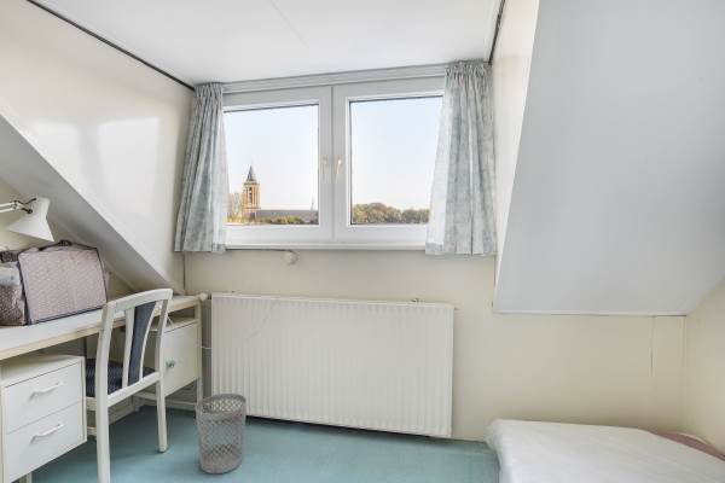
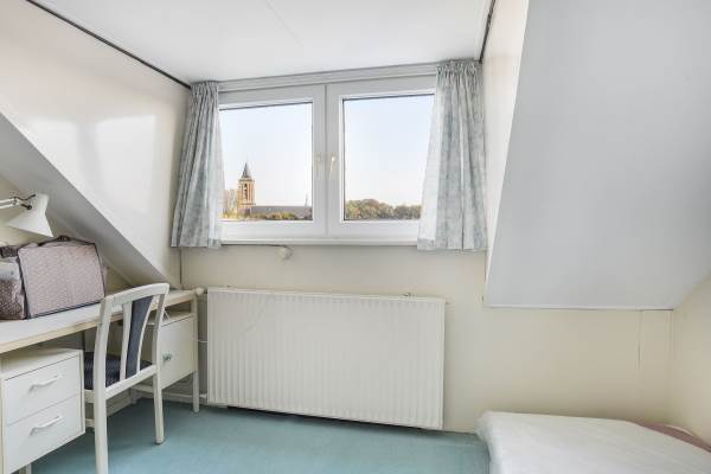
- wastebasket [195,392,248,475]
